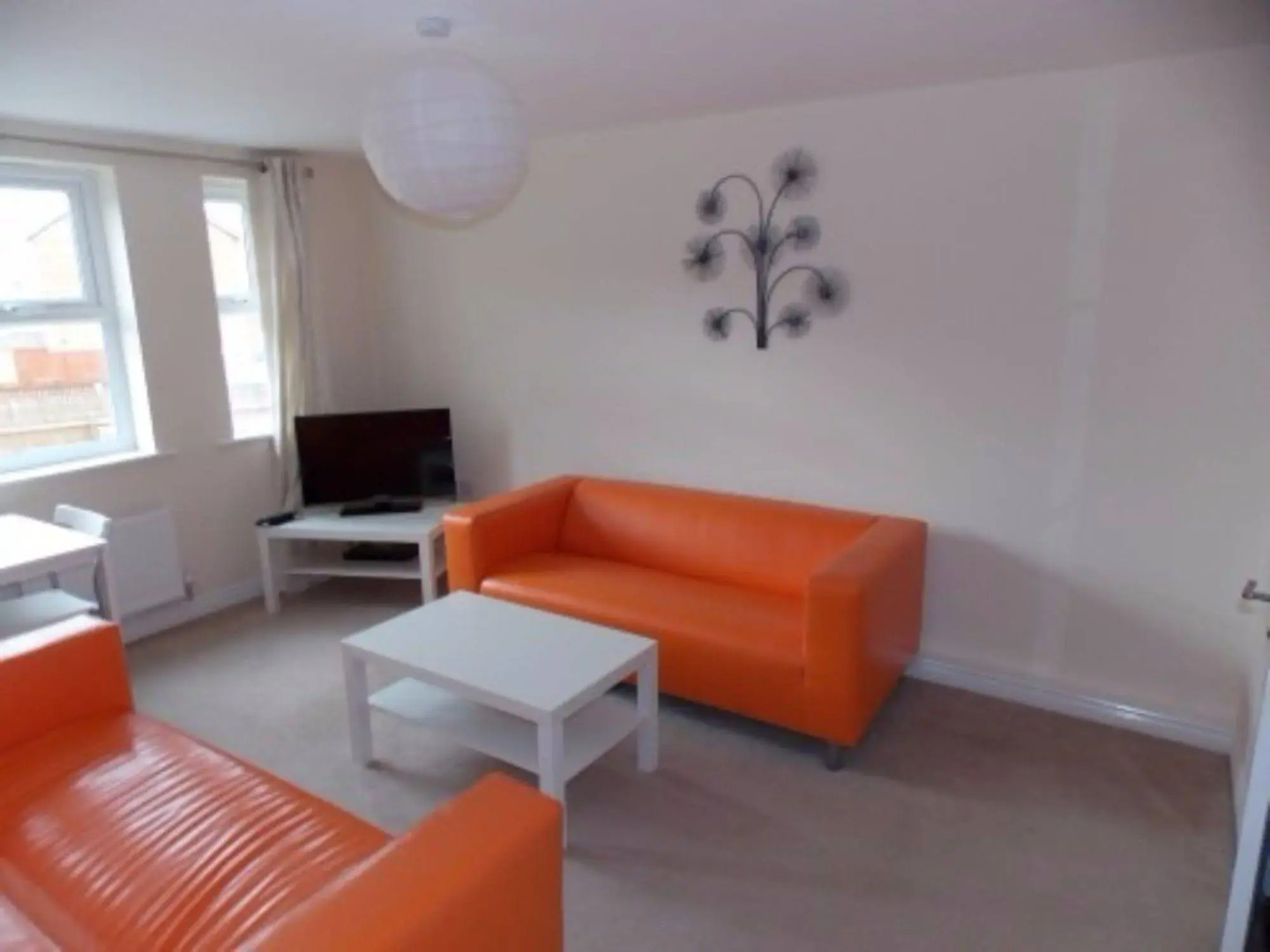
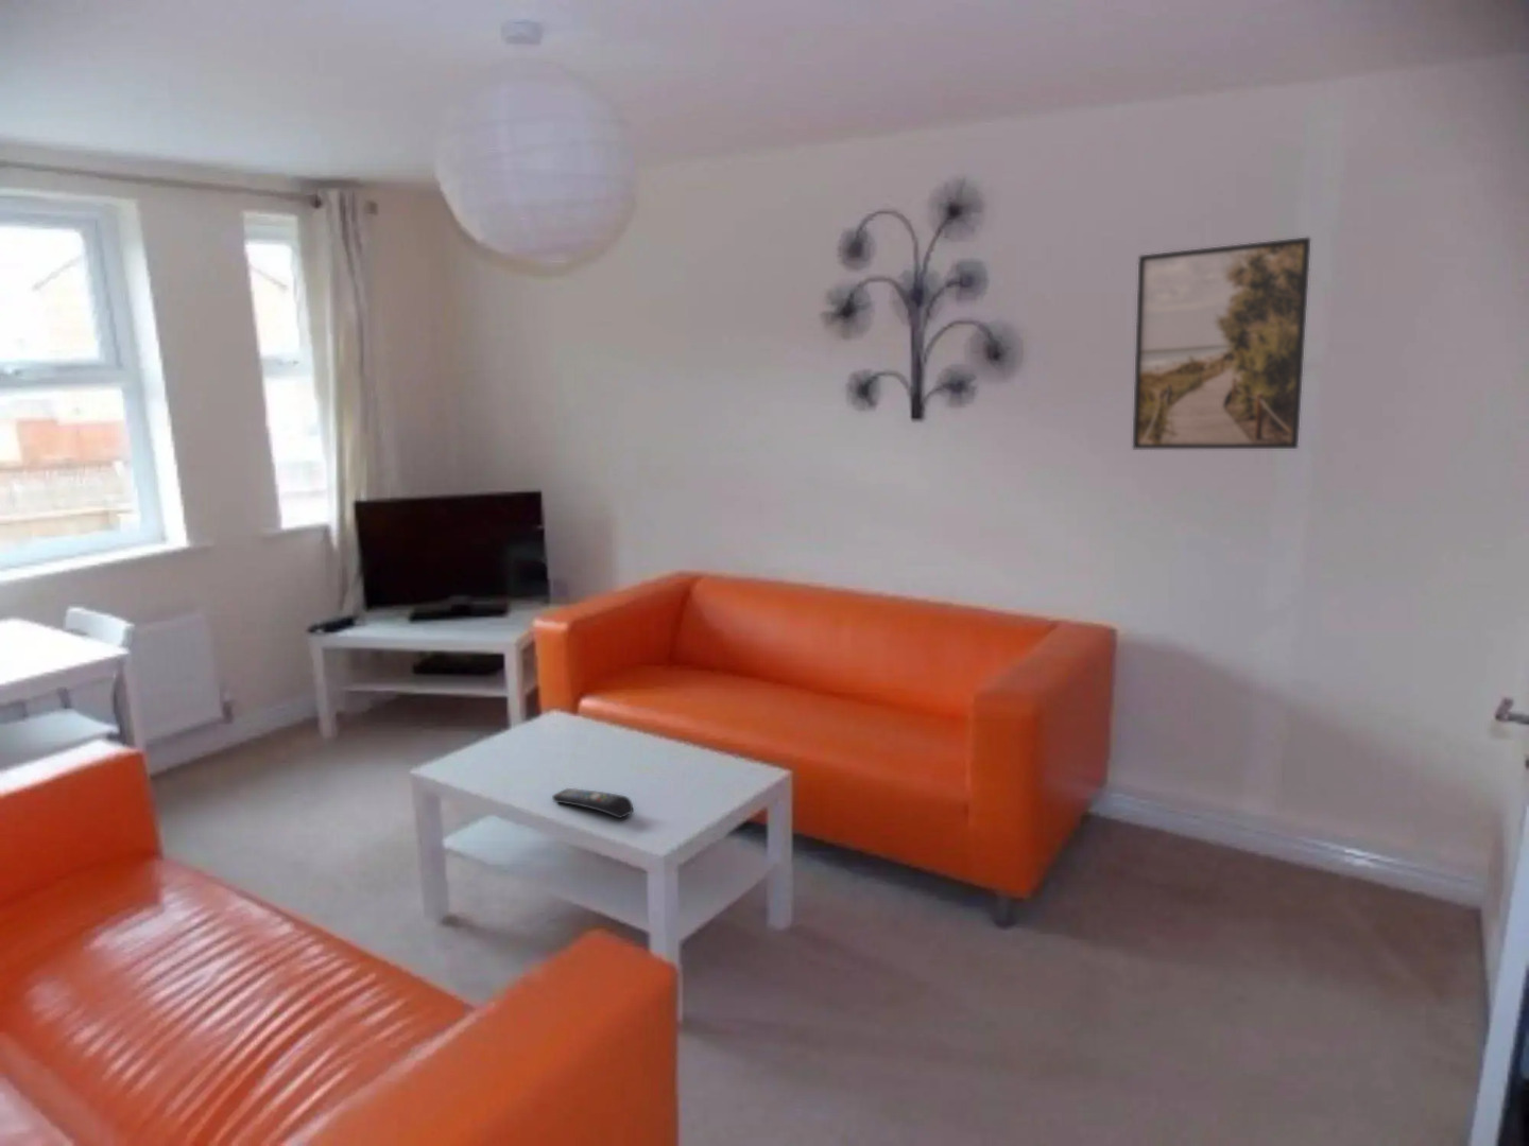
+ remote control [551,787,634,820]
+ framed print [1130,236,1311,450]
